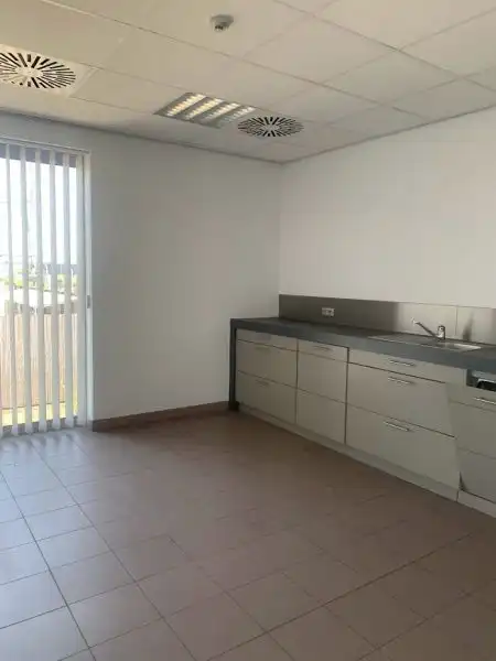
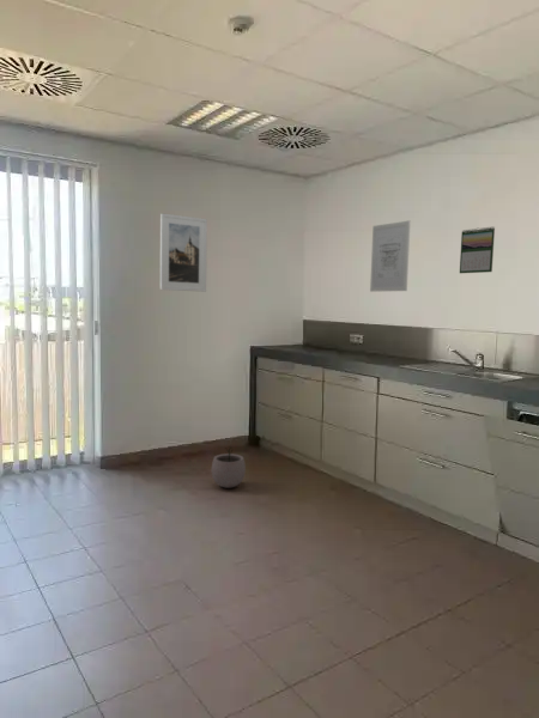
+ calendar [459,225,496,274]
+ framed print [159,212,208,293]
+ wall art [369,219,412,293]
+ plant pot [211,446,247,489]
